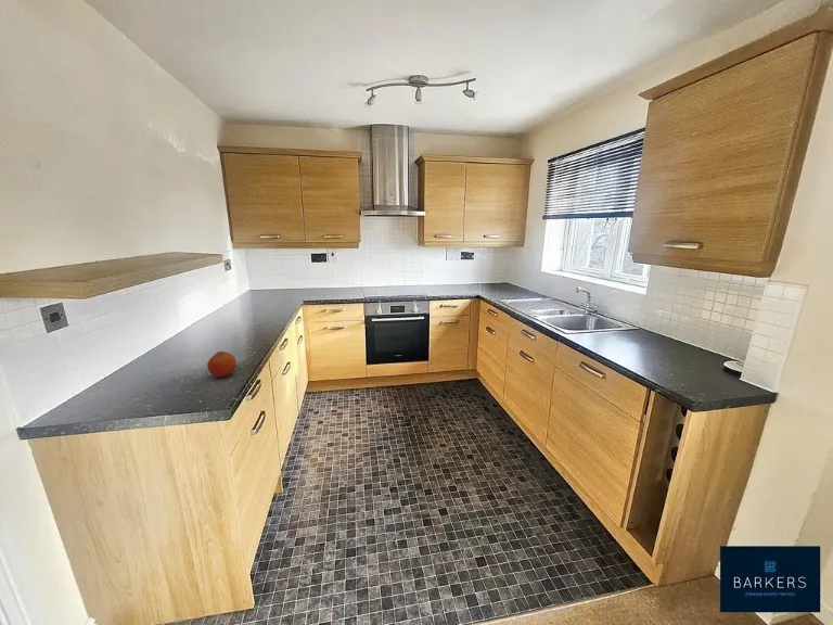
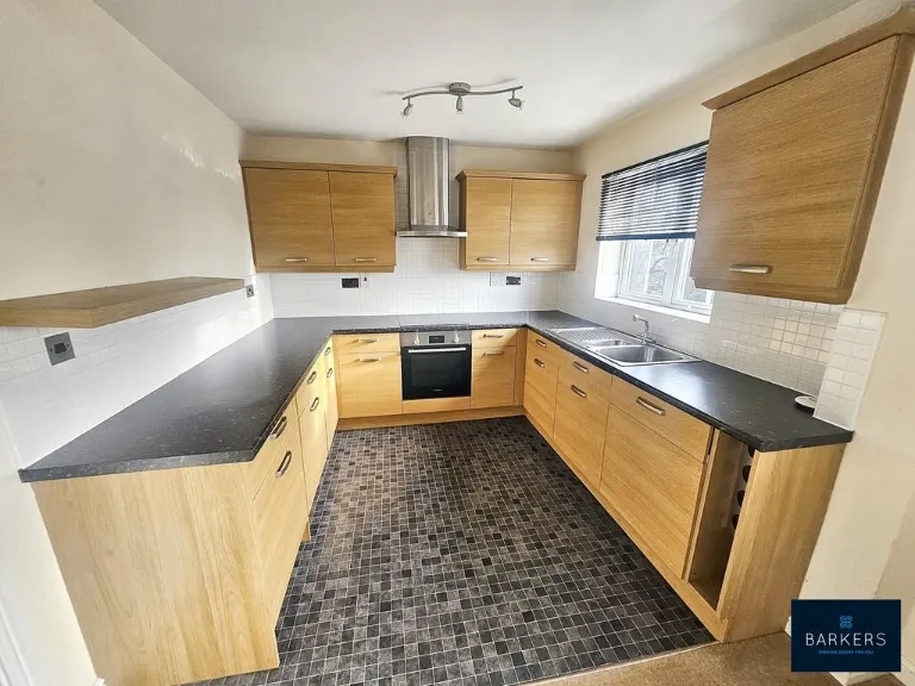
- fruit [206,350,238,378]
